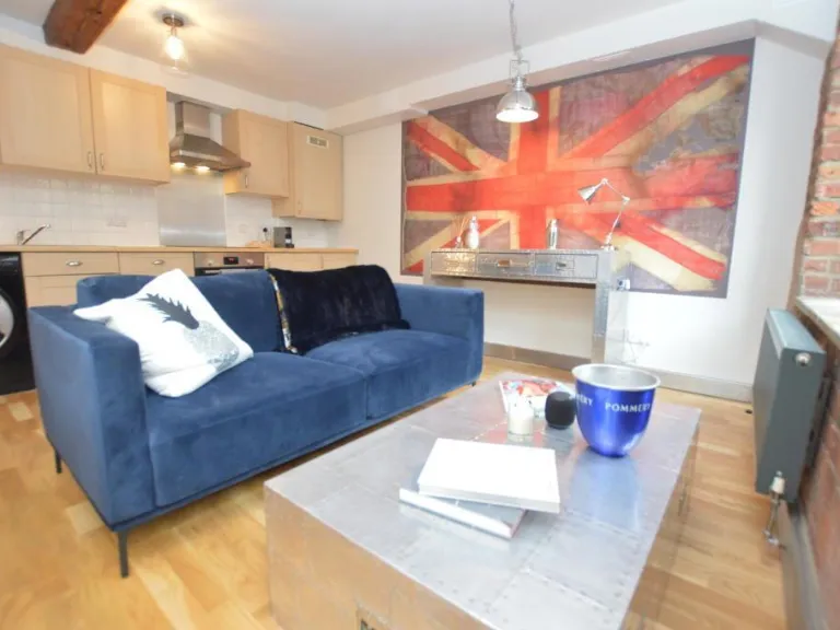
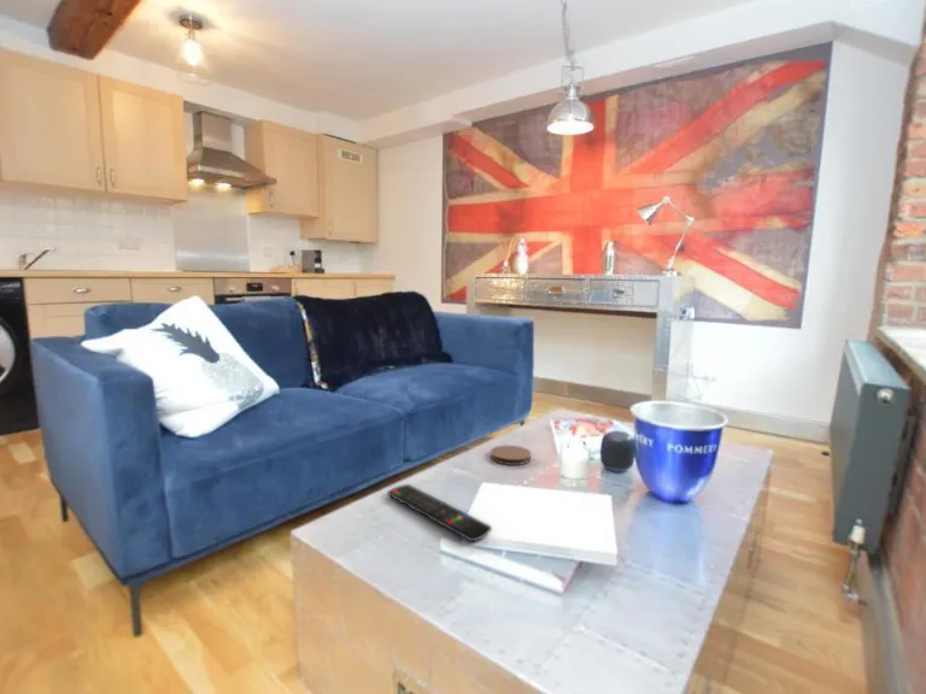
+ remote control [386,483,493,542]
+ coaster [490,445,533,466]
